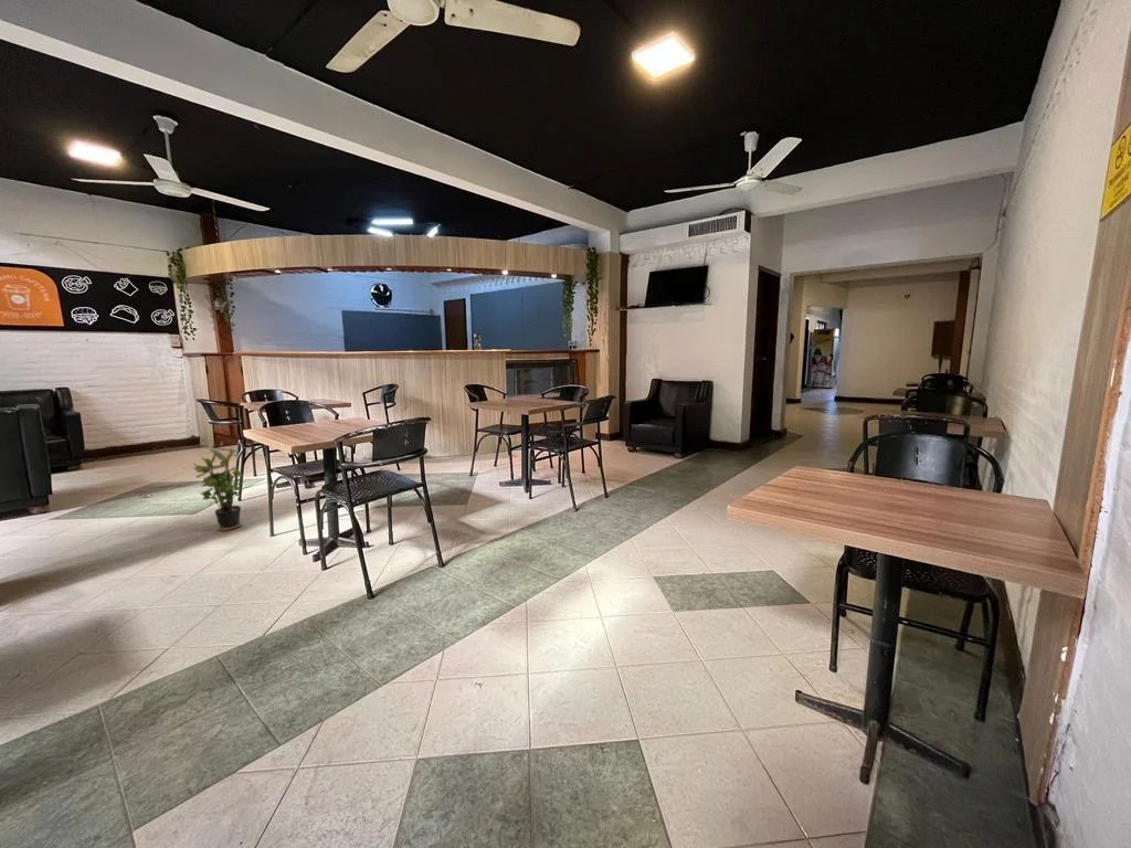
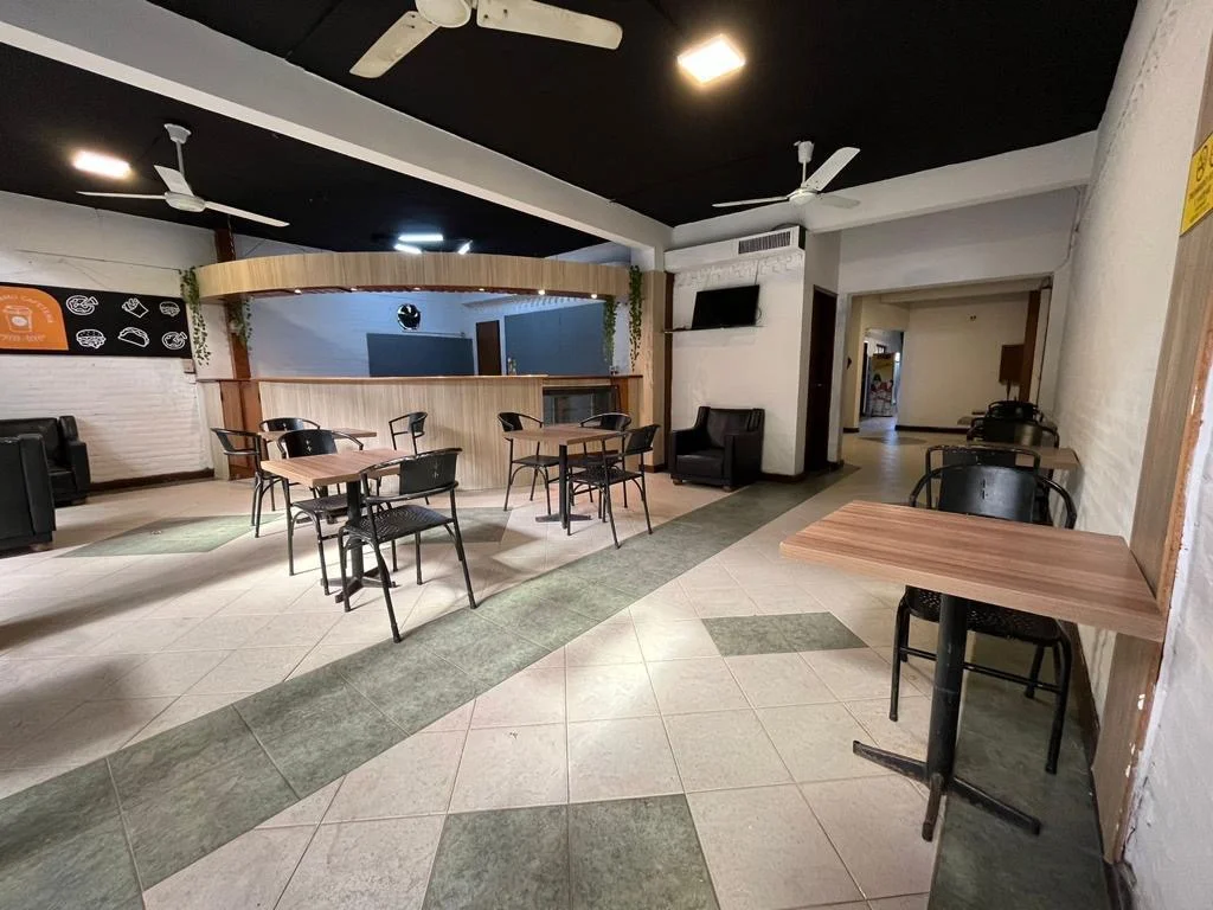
- potted plant [192,446,245,532]
